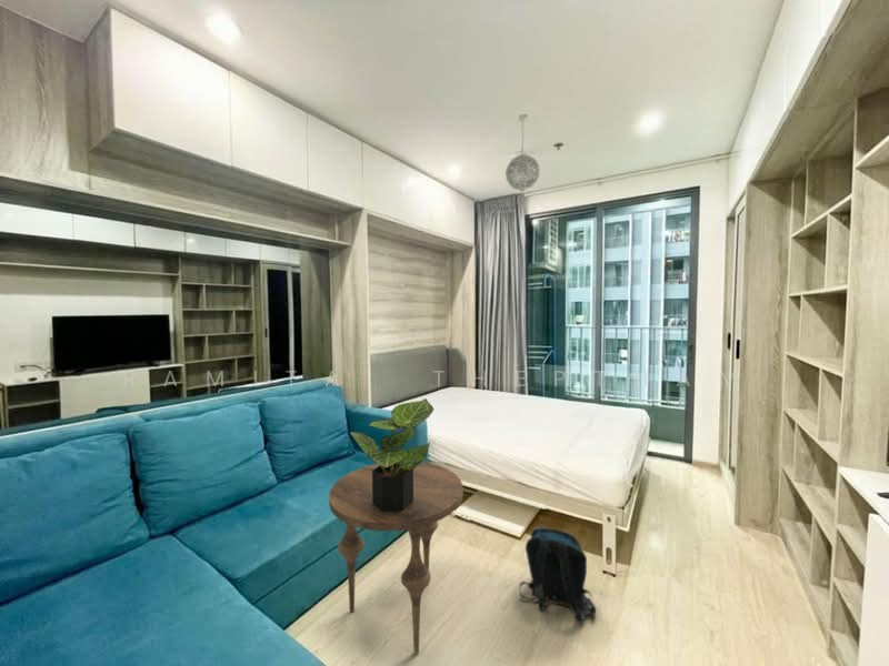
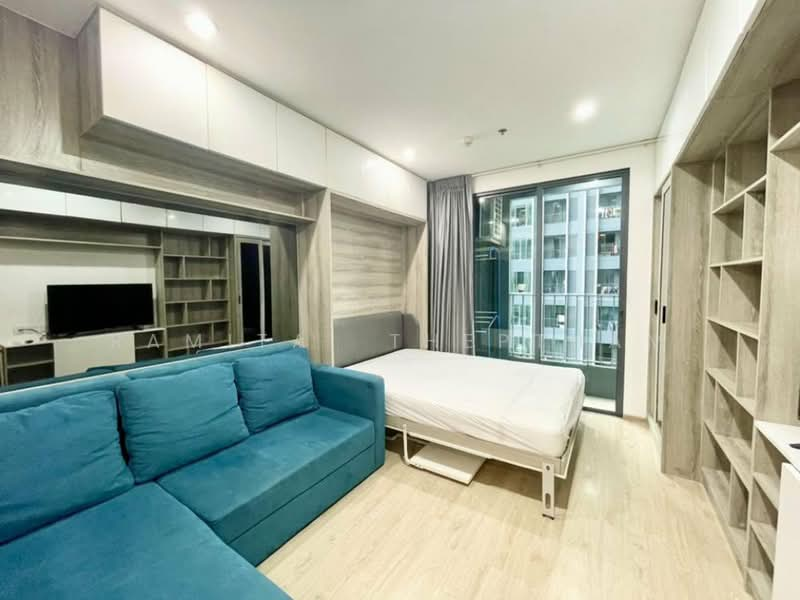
- side table [328,462,465,655]
- potted plant [349,397,434,512]
- pendant light [505,113,541,195]
- backpack [519,526,597,623]
